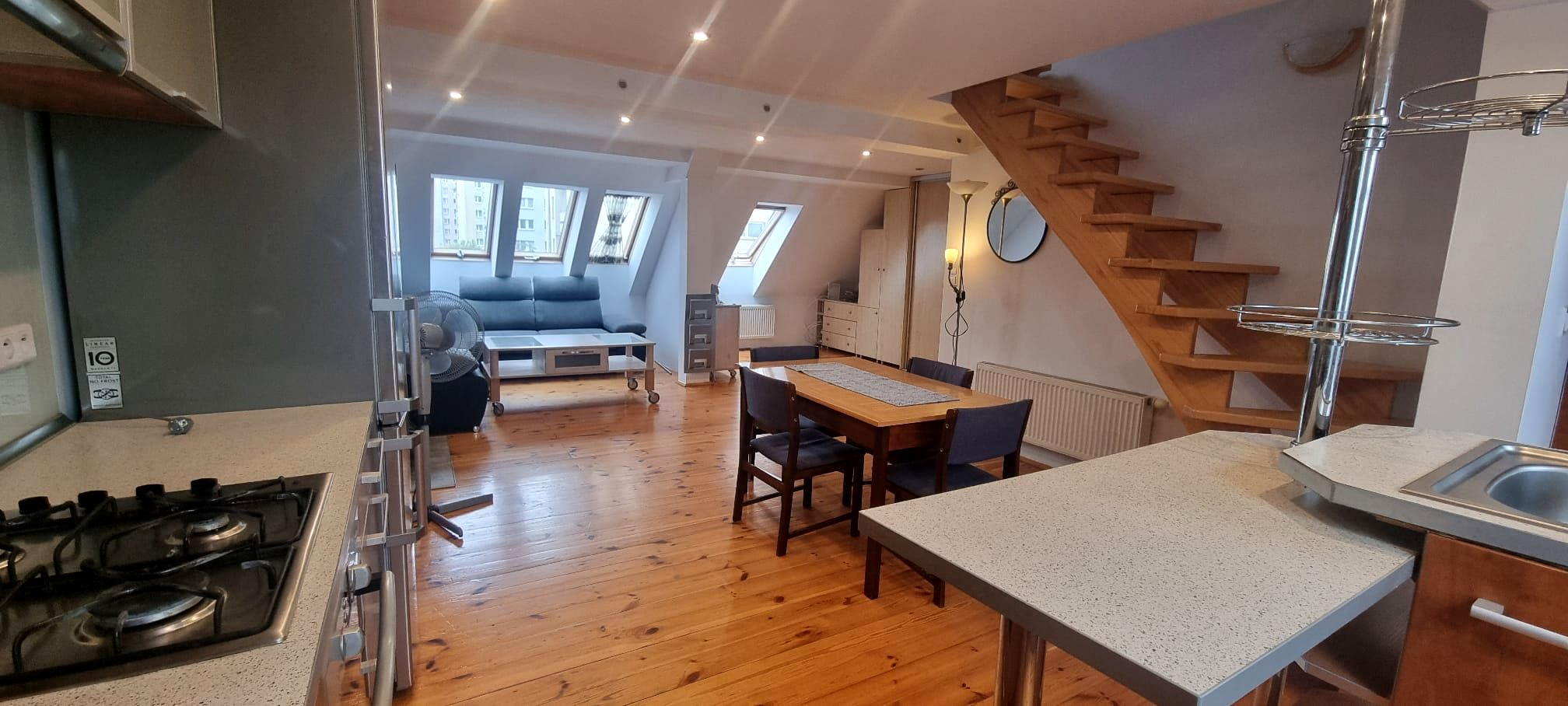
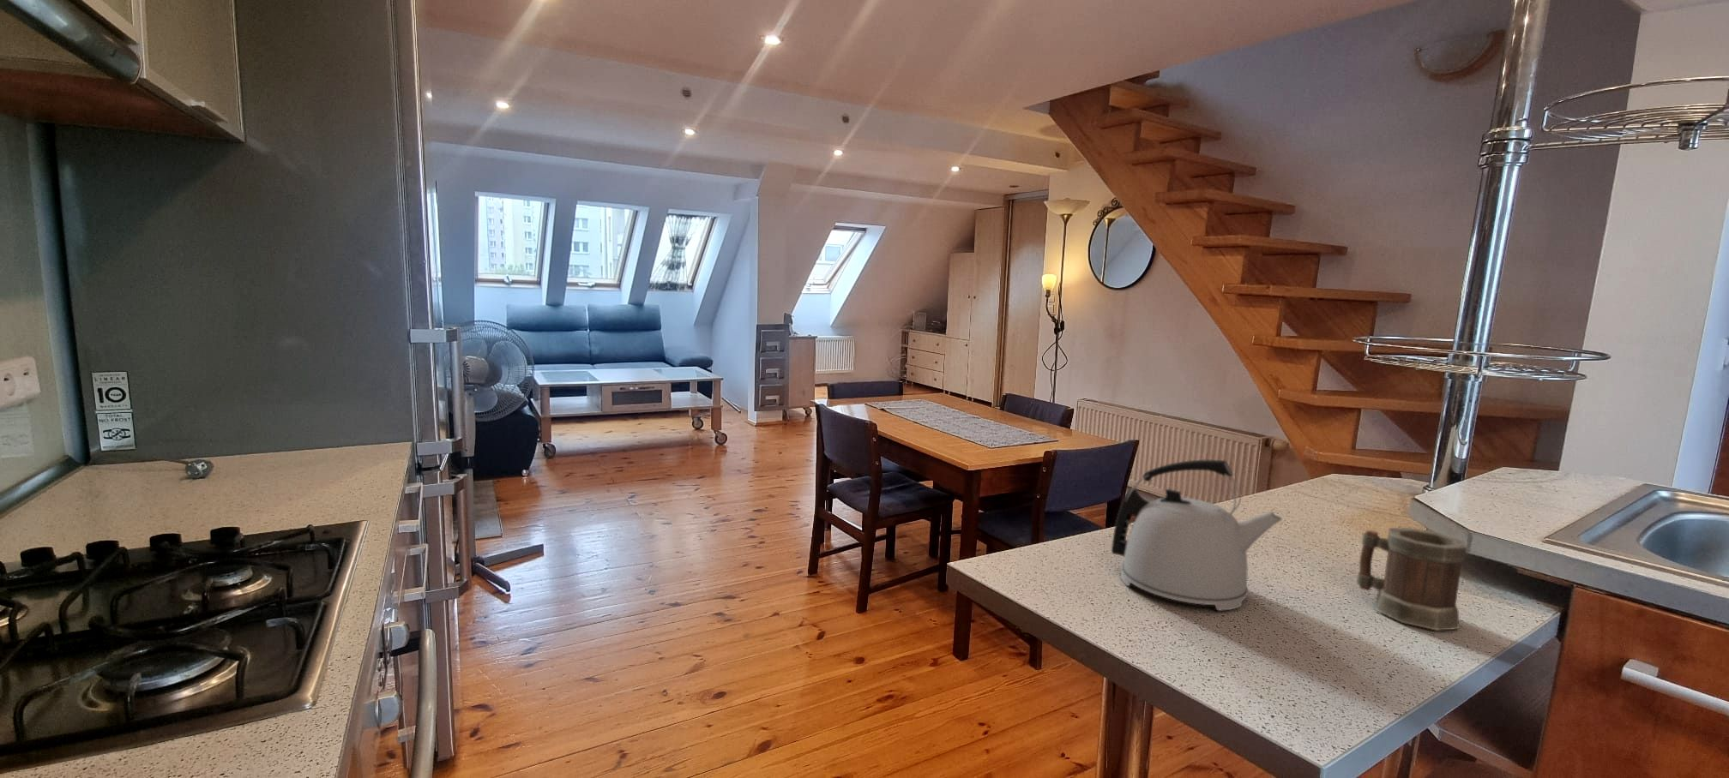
+ kettle [1110,460,1284,612]
+ mug [1356,527,1468,631]
